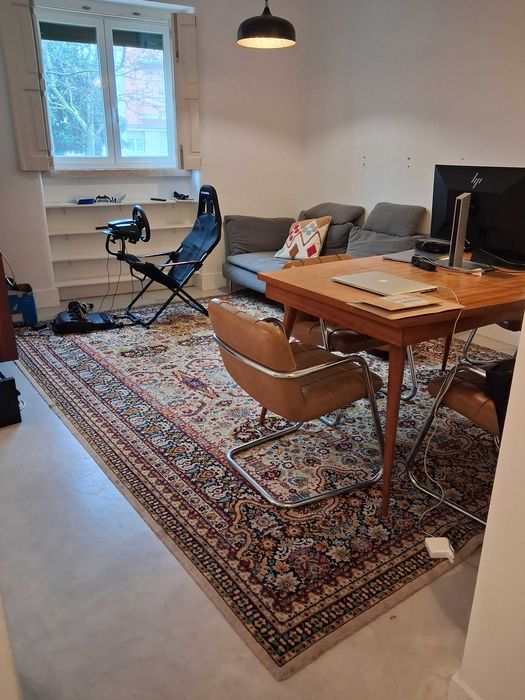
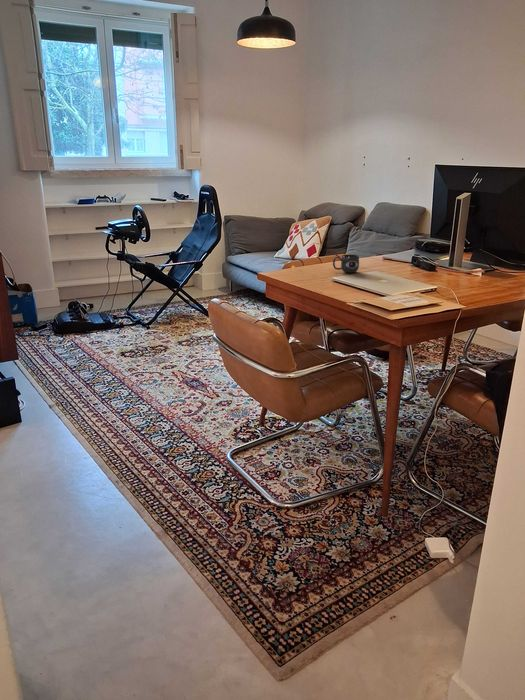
+ mug [332,253,360,274]
